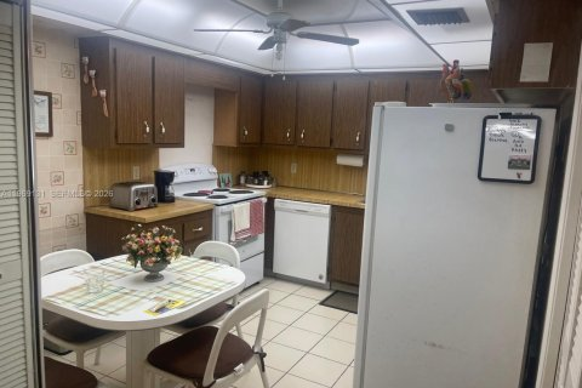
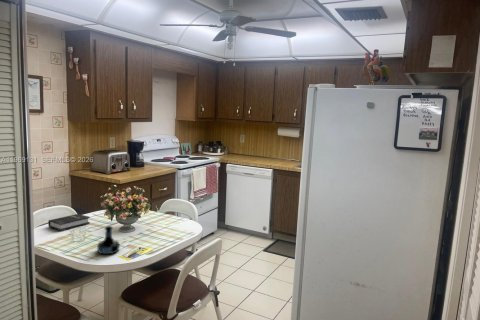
+ tequila bottle [96,225,120,255]
+ hardback book [47,213,91,232]
